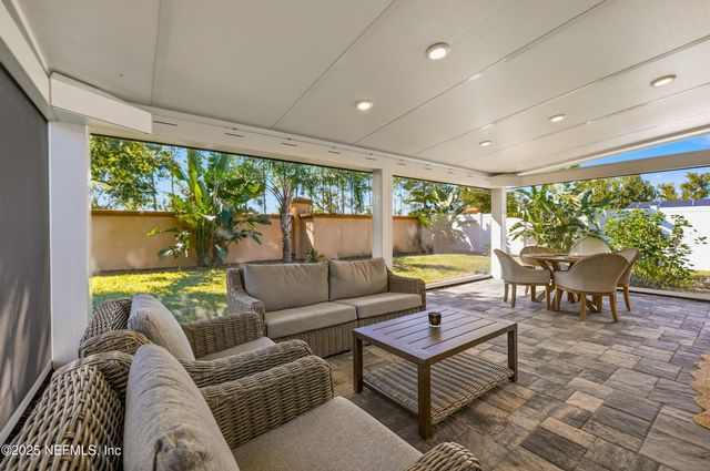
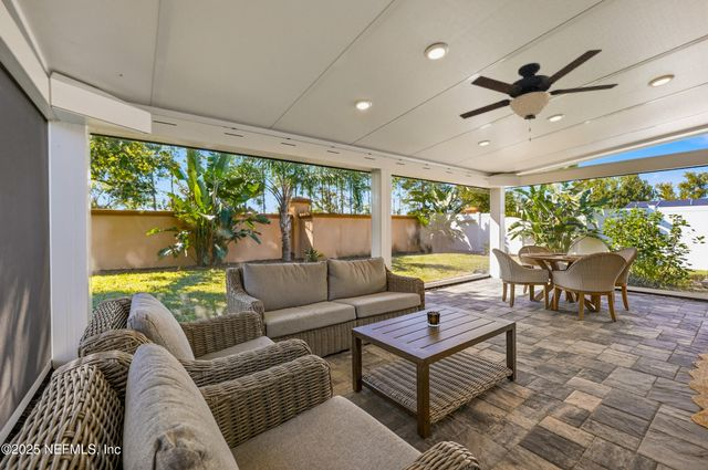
+ ceiling fan [458,49,620,142]
